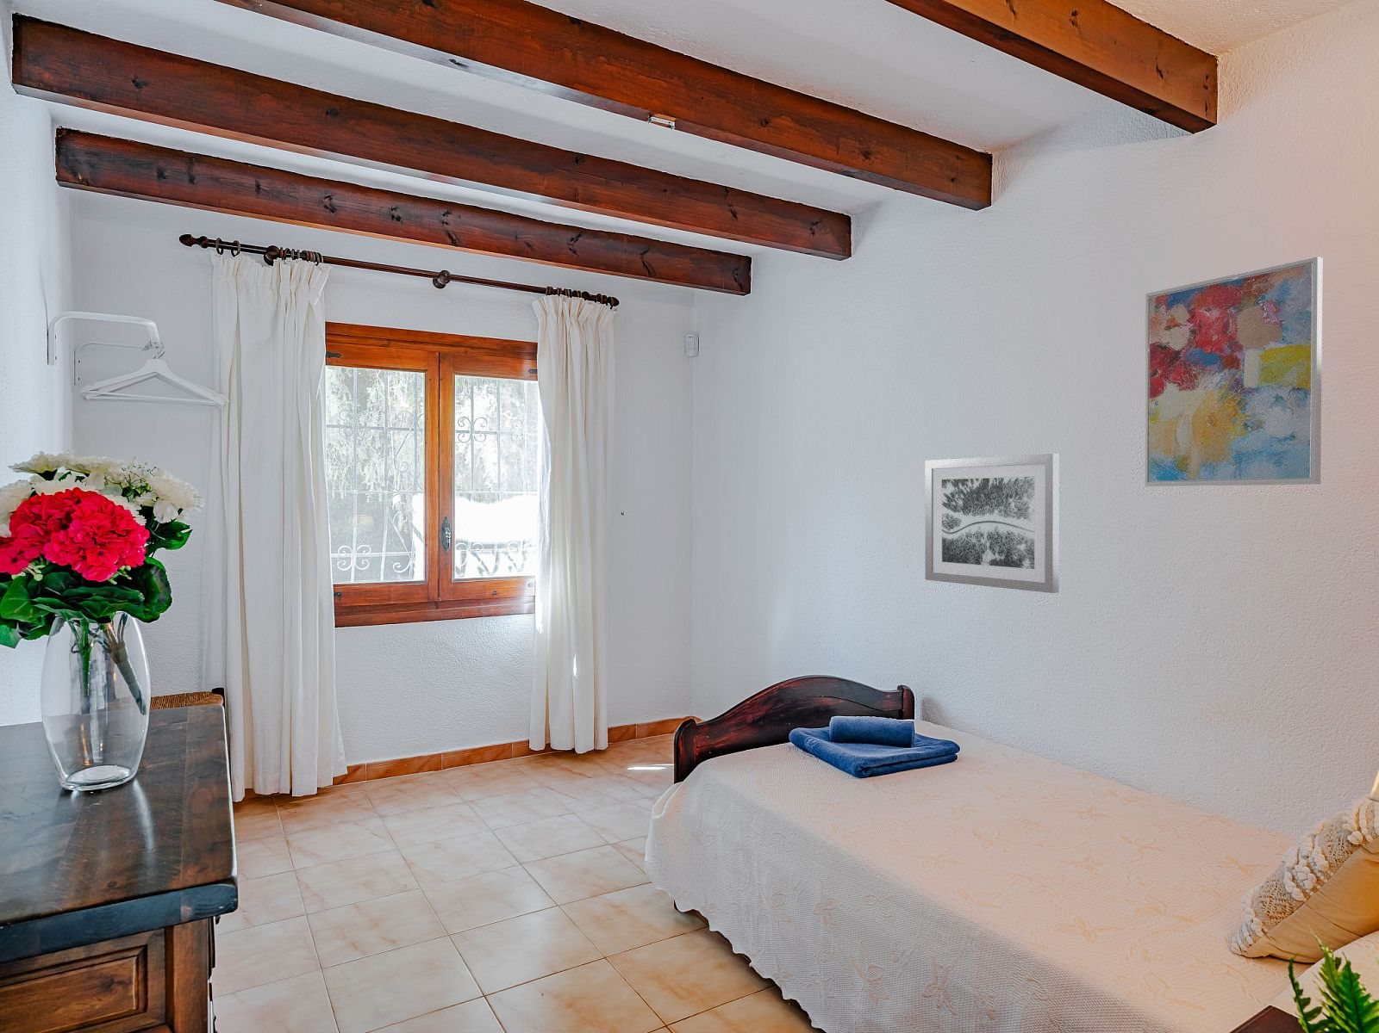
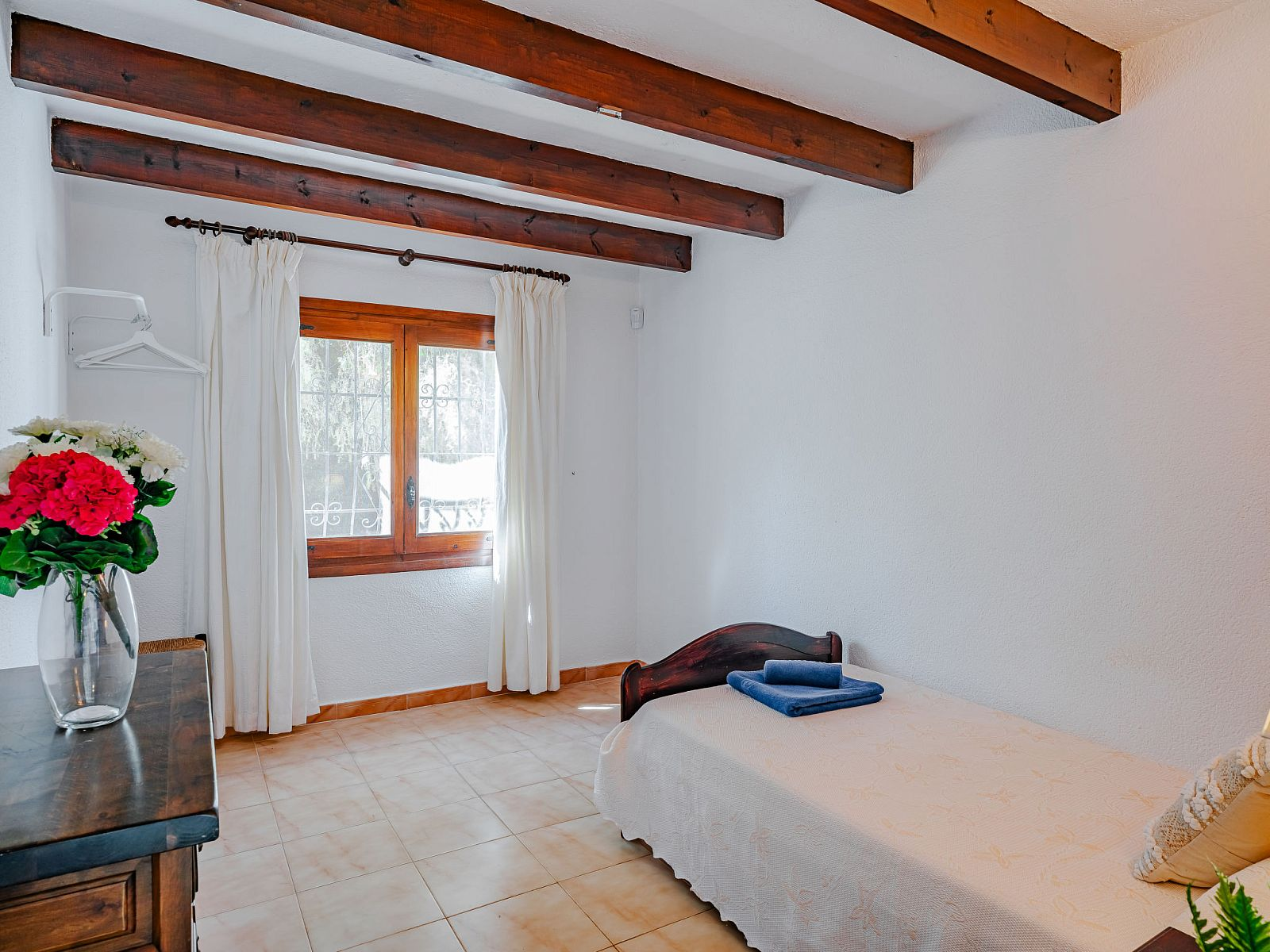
- wall art [1143,256,1323,487]
- wall art [924,452,1060,594]
